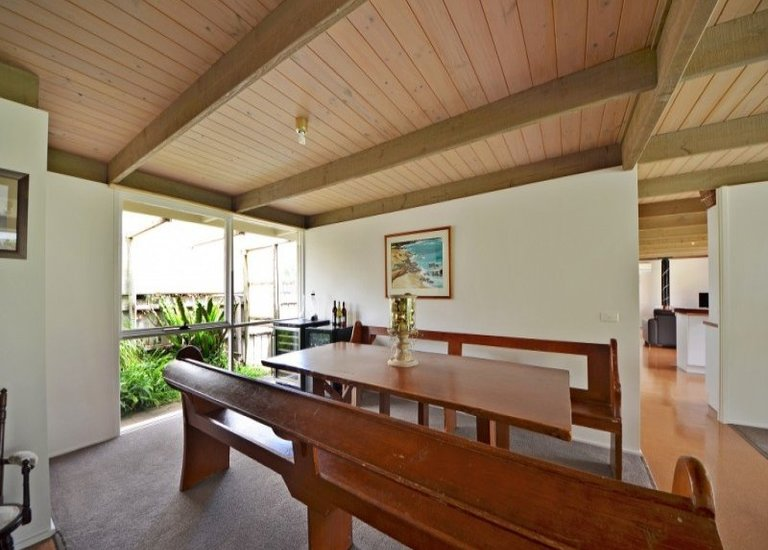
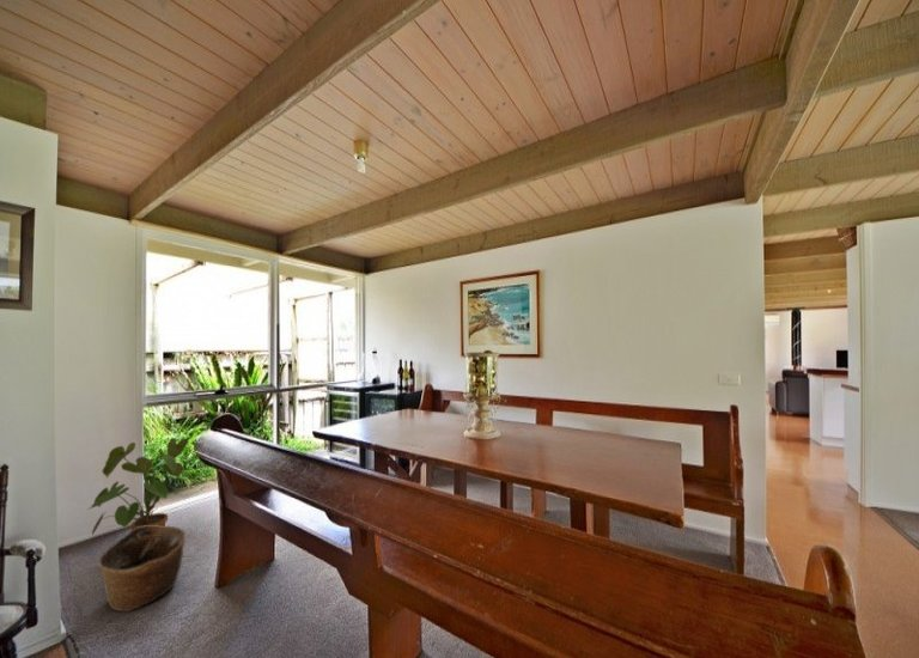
+ basket [97,525,187,613]
+ house plant [87,437,200,536]
